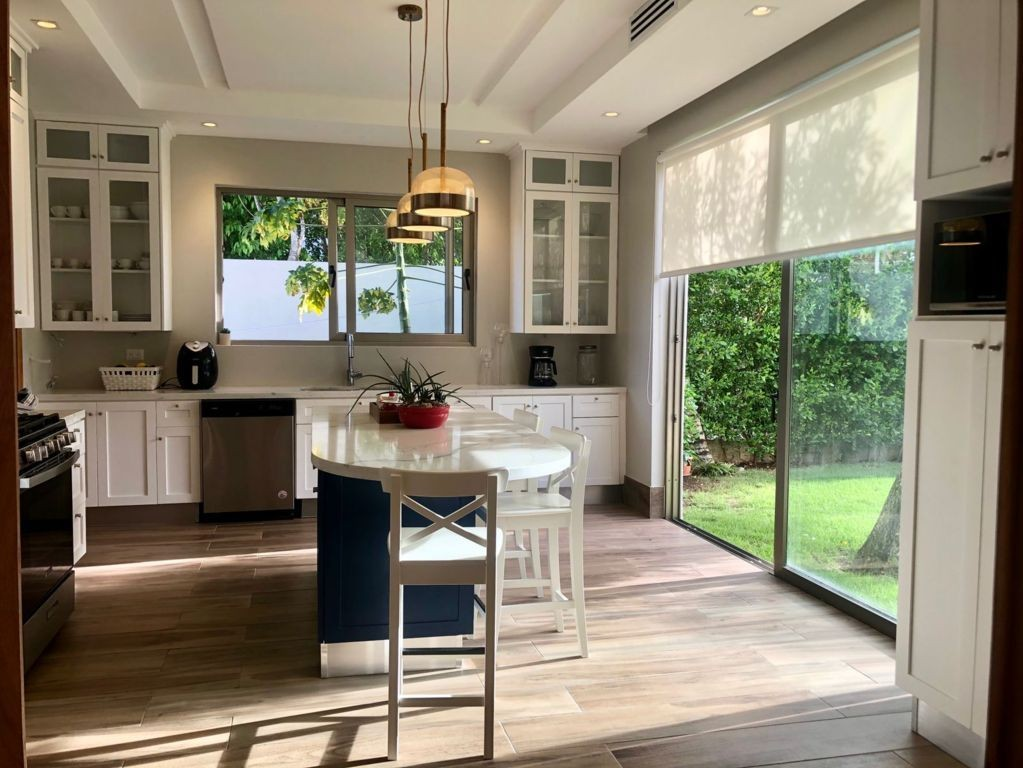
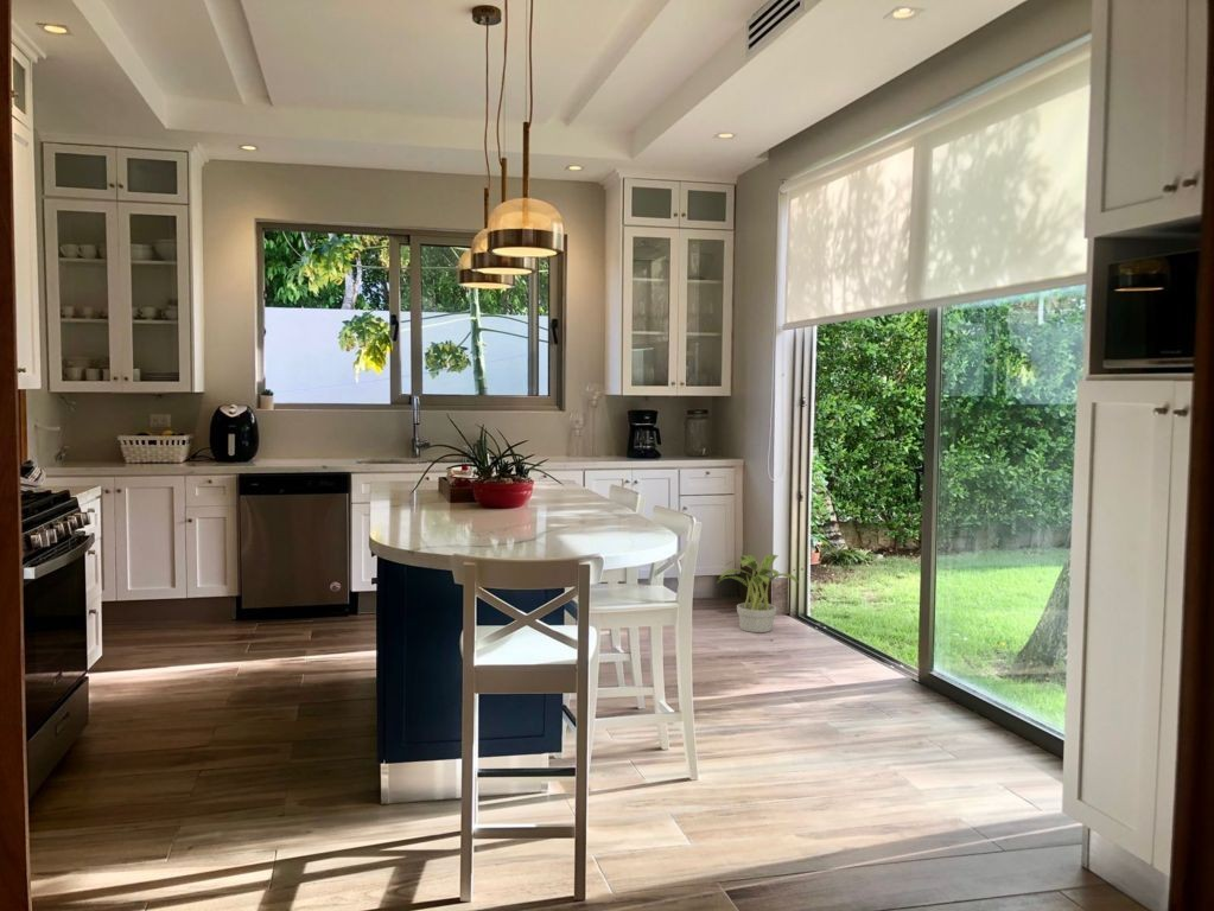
+ potted plant [716,554,799,633]
